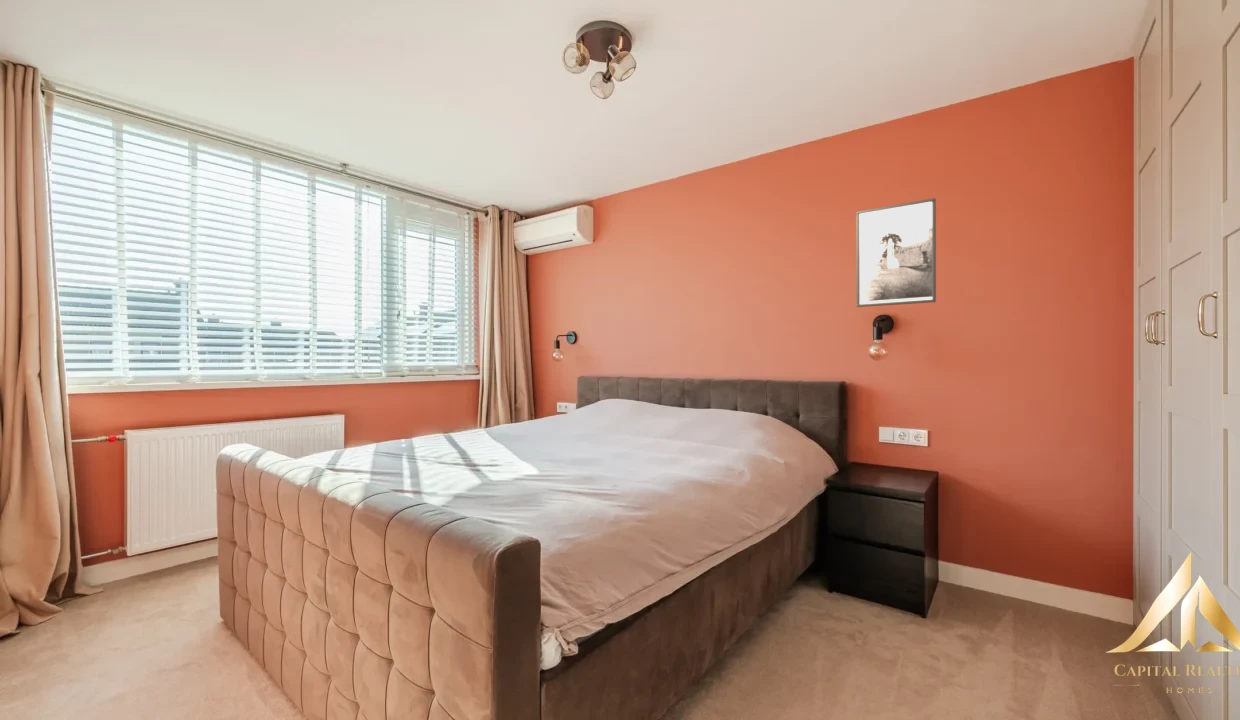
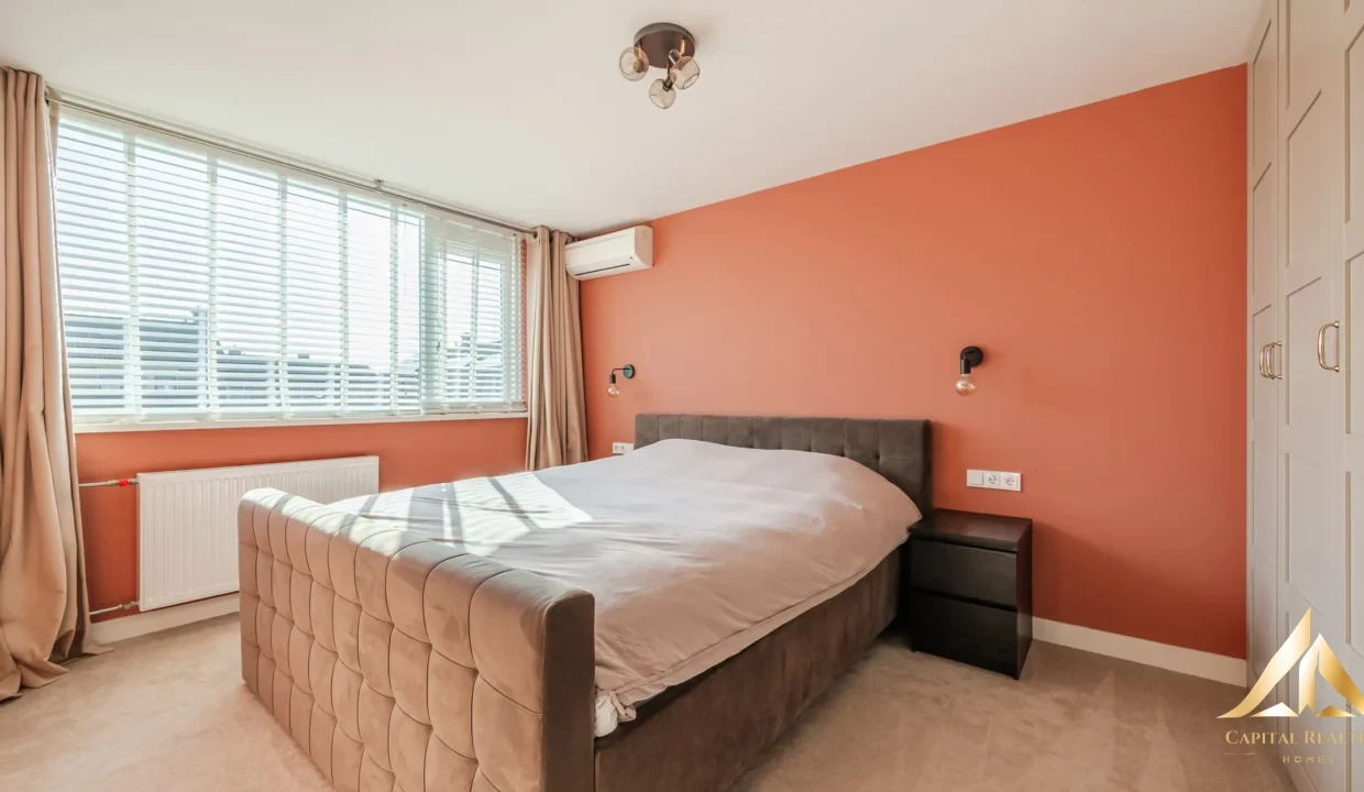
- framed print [855,197,937,308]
